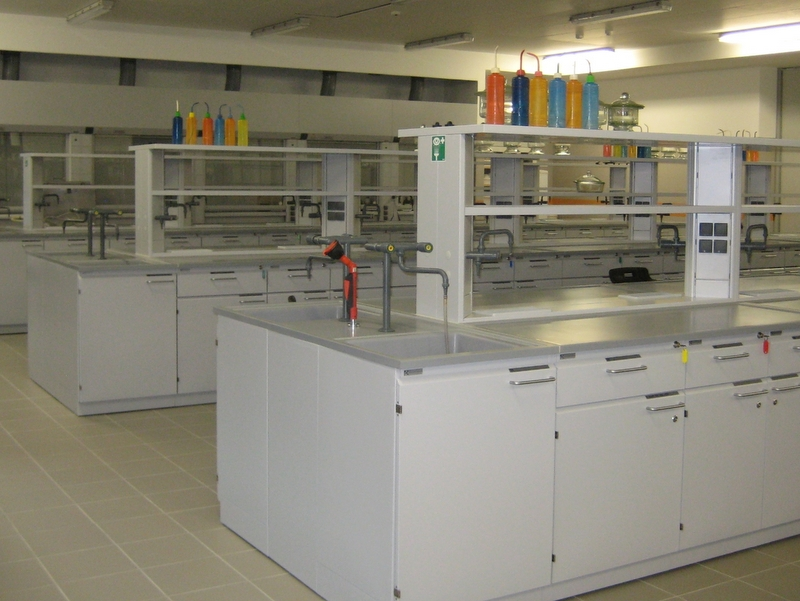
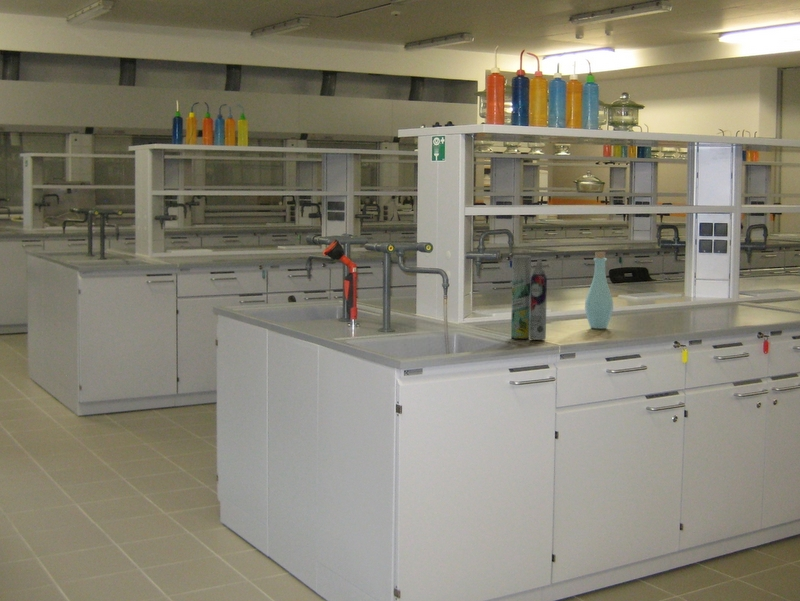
+ bottle [584,251,614,330]
+ aerosol can [510,255,548,341]
